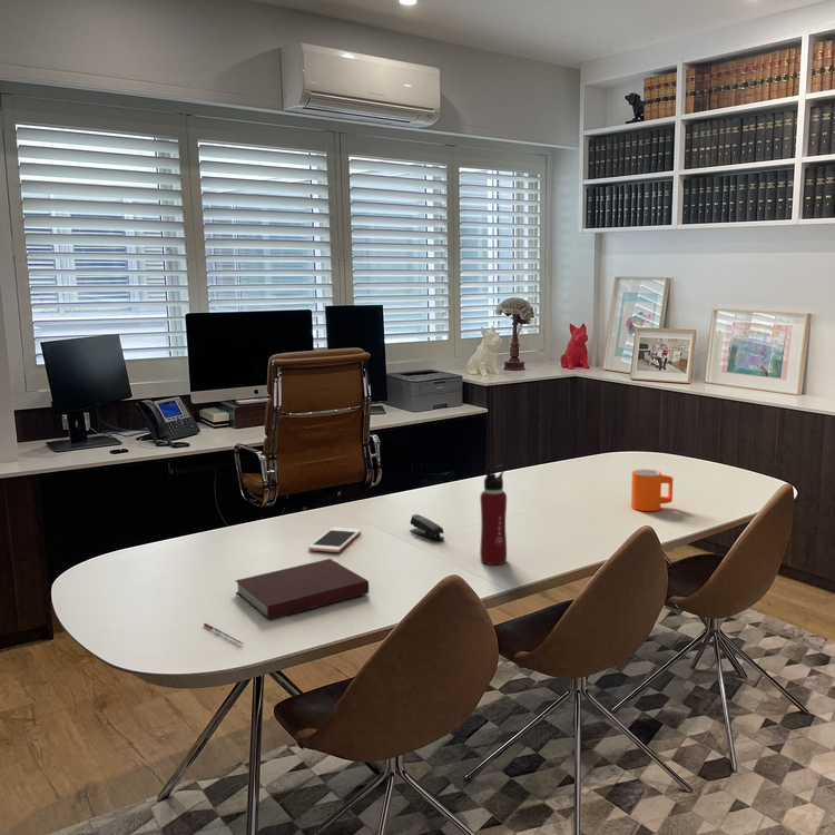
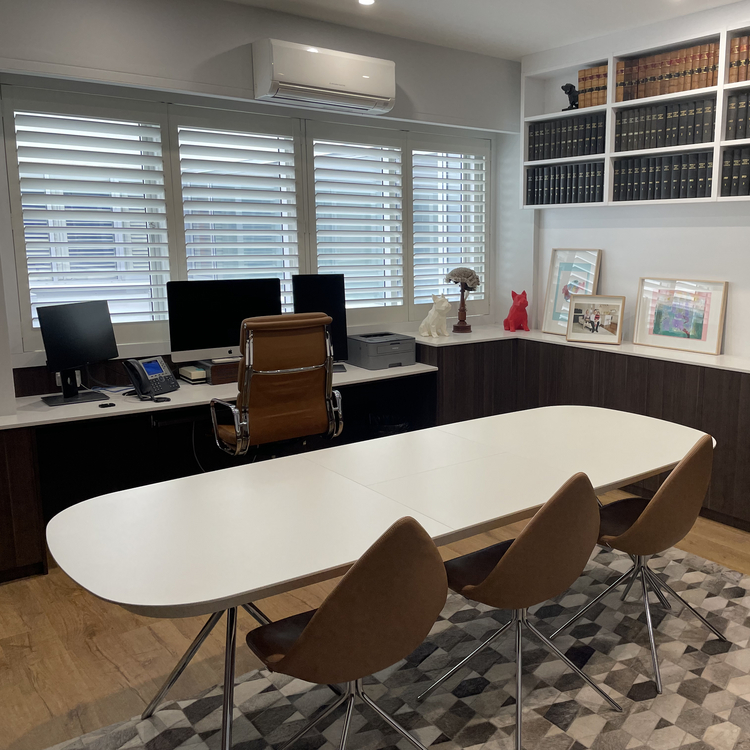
- mug [630,469,674,512]
- pen [203,622,244,645]
- stapler [409,513,445,541]
- water bottle [479,464,508,566]
- cell phone [307,527,362,553]
- notebook [234,558,370,621]
